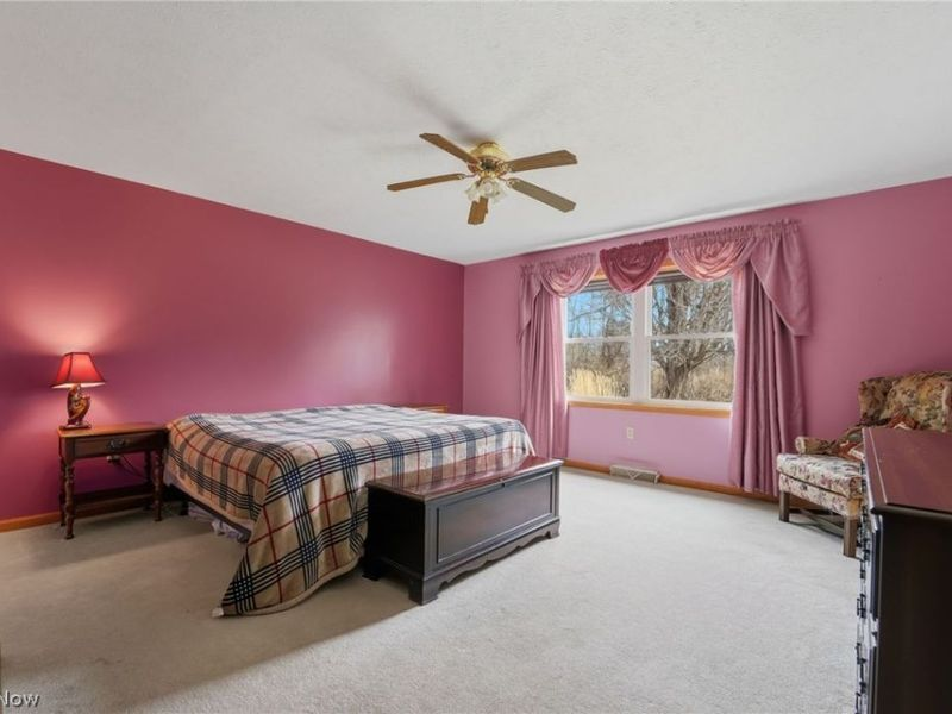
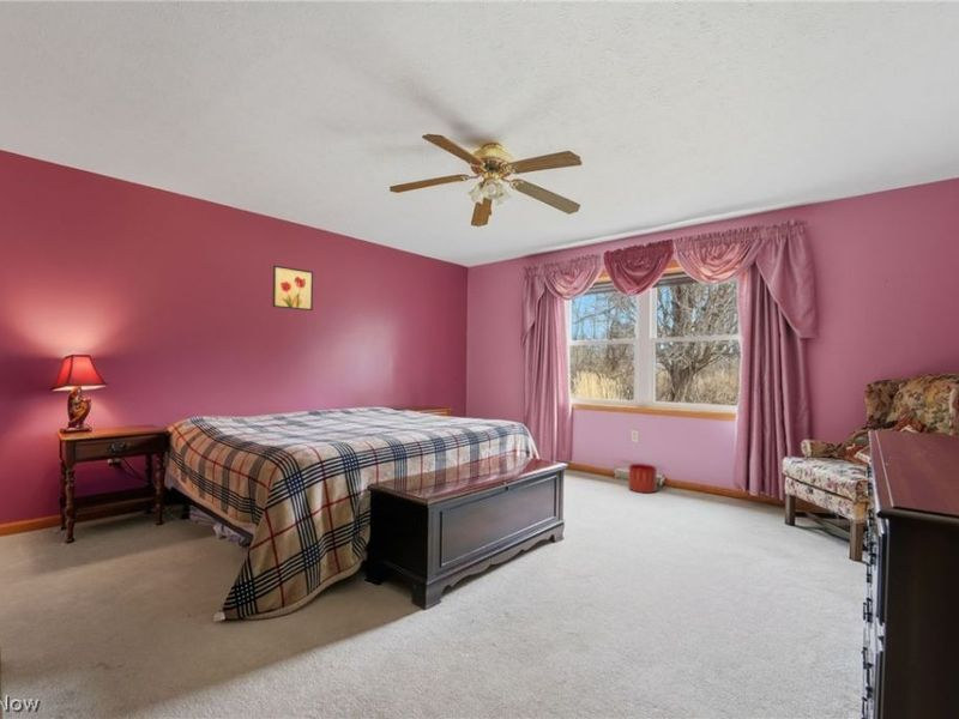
+ wall art [272,265,314,312]
+ planter [627,463,658,494]
